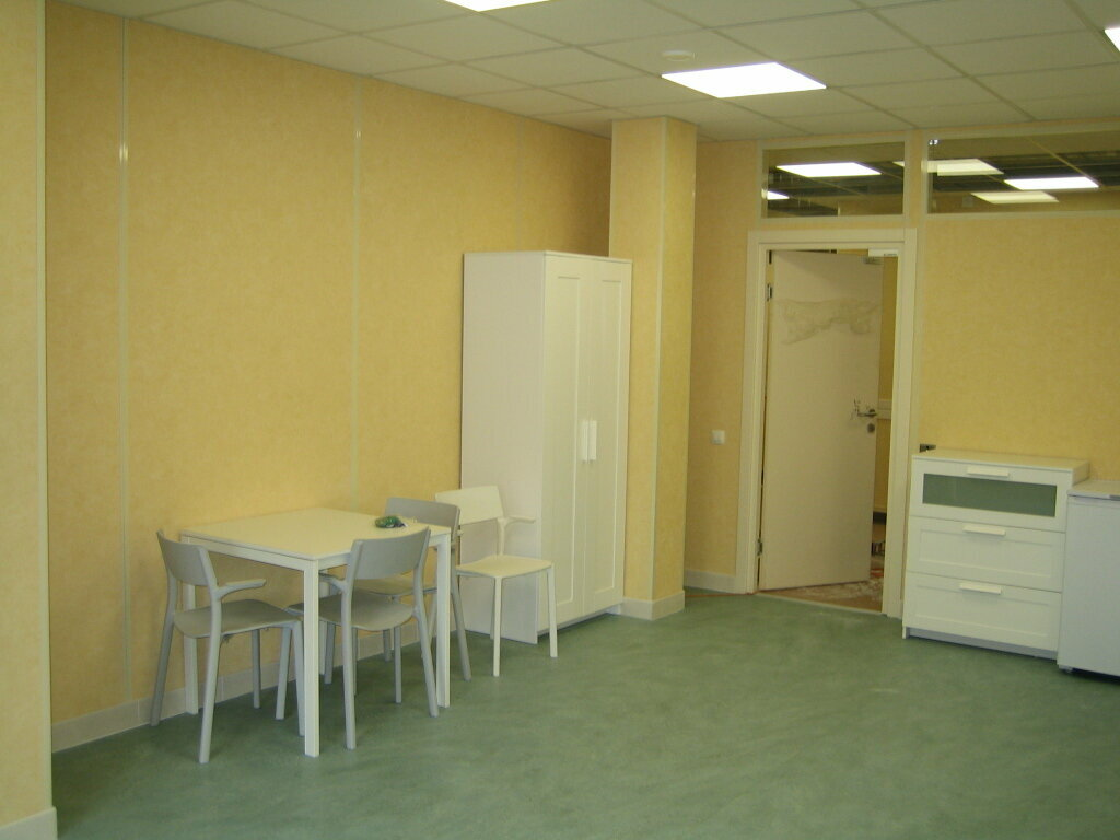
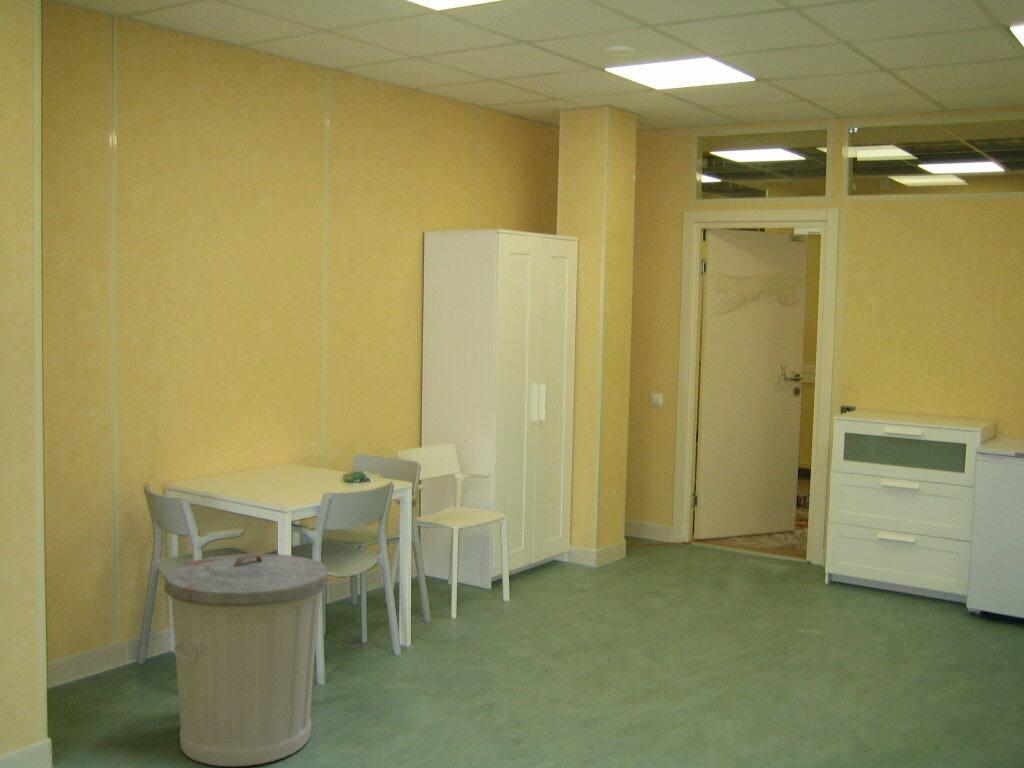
+ trash can [163,552,329,768]
